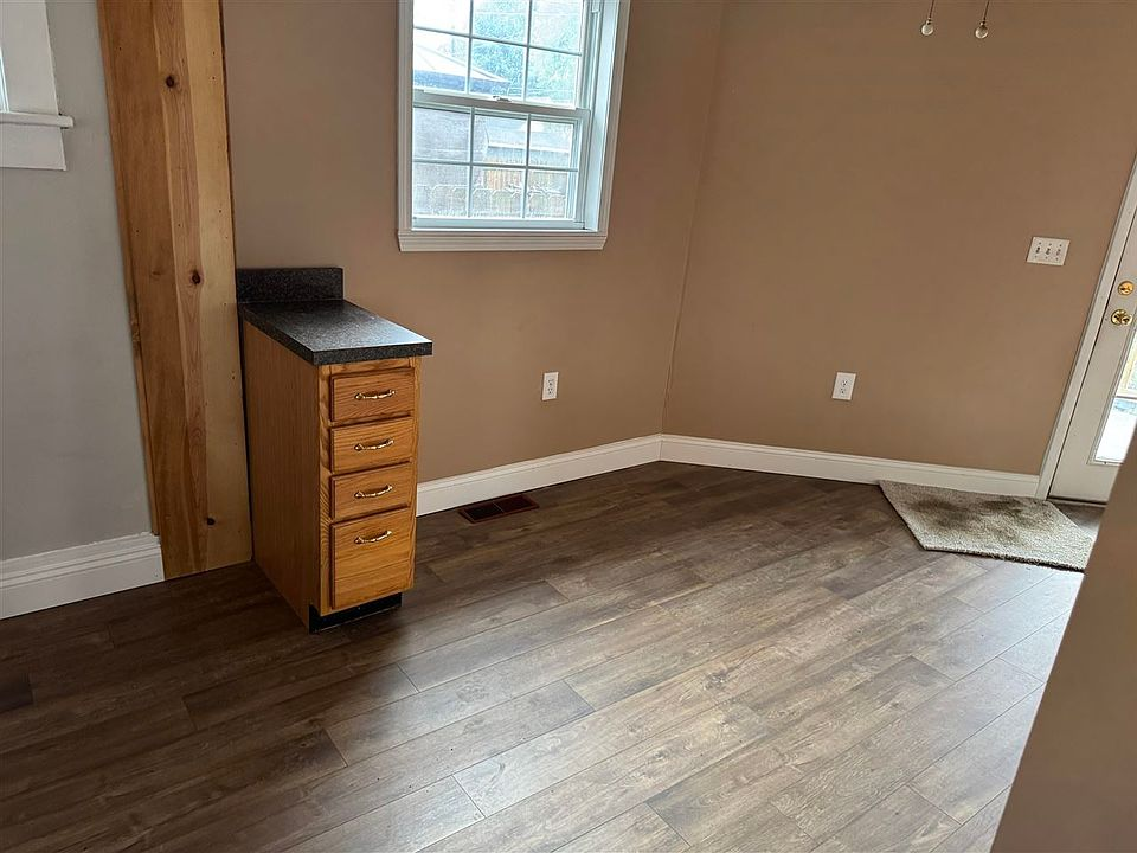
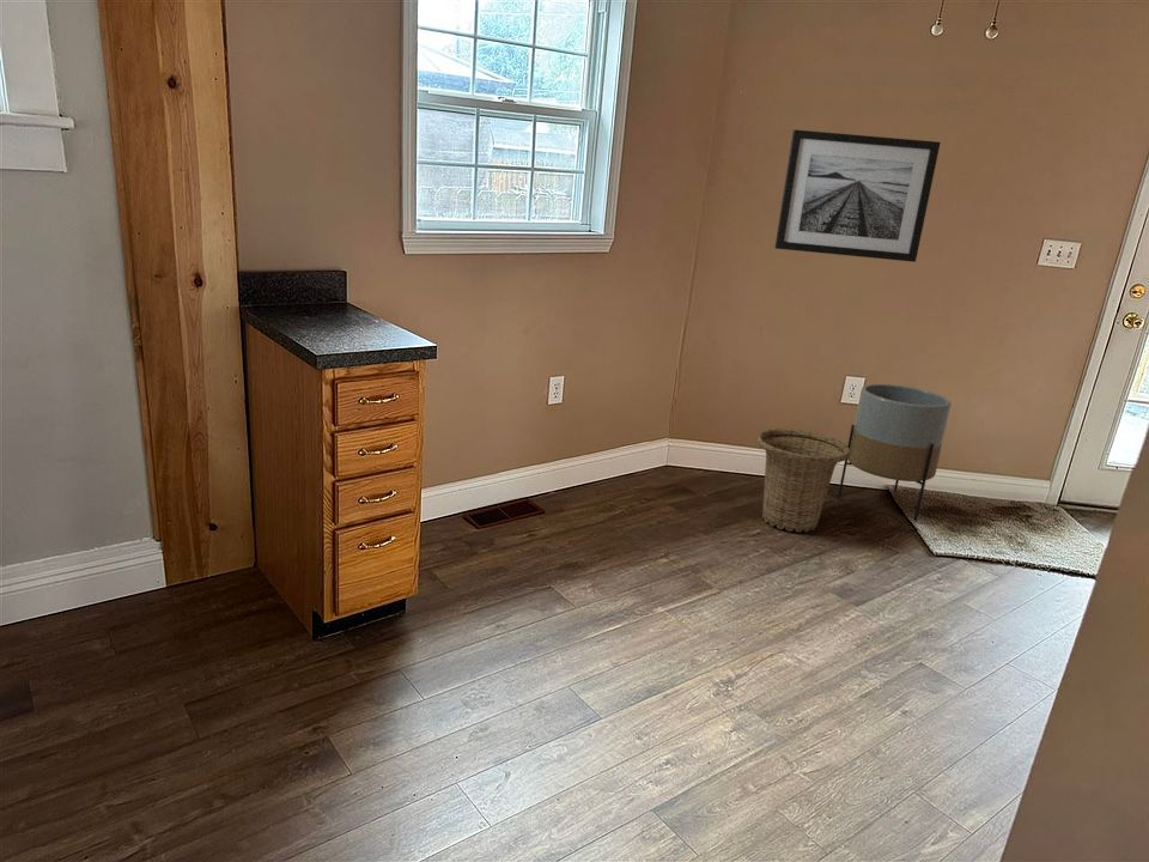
+ planter [837,383,953,523]
+ basket [756,427,850,533]
+ wall art [774,129,942,263]
